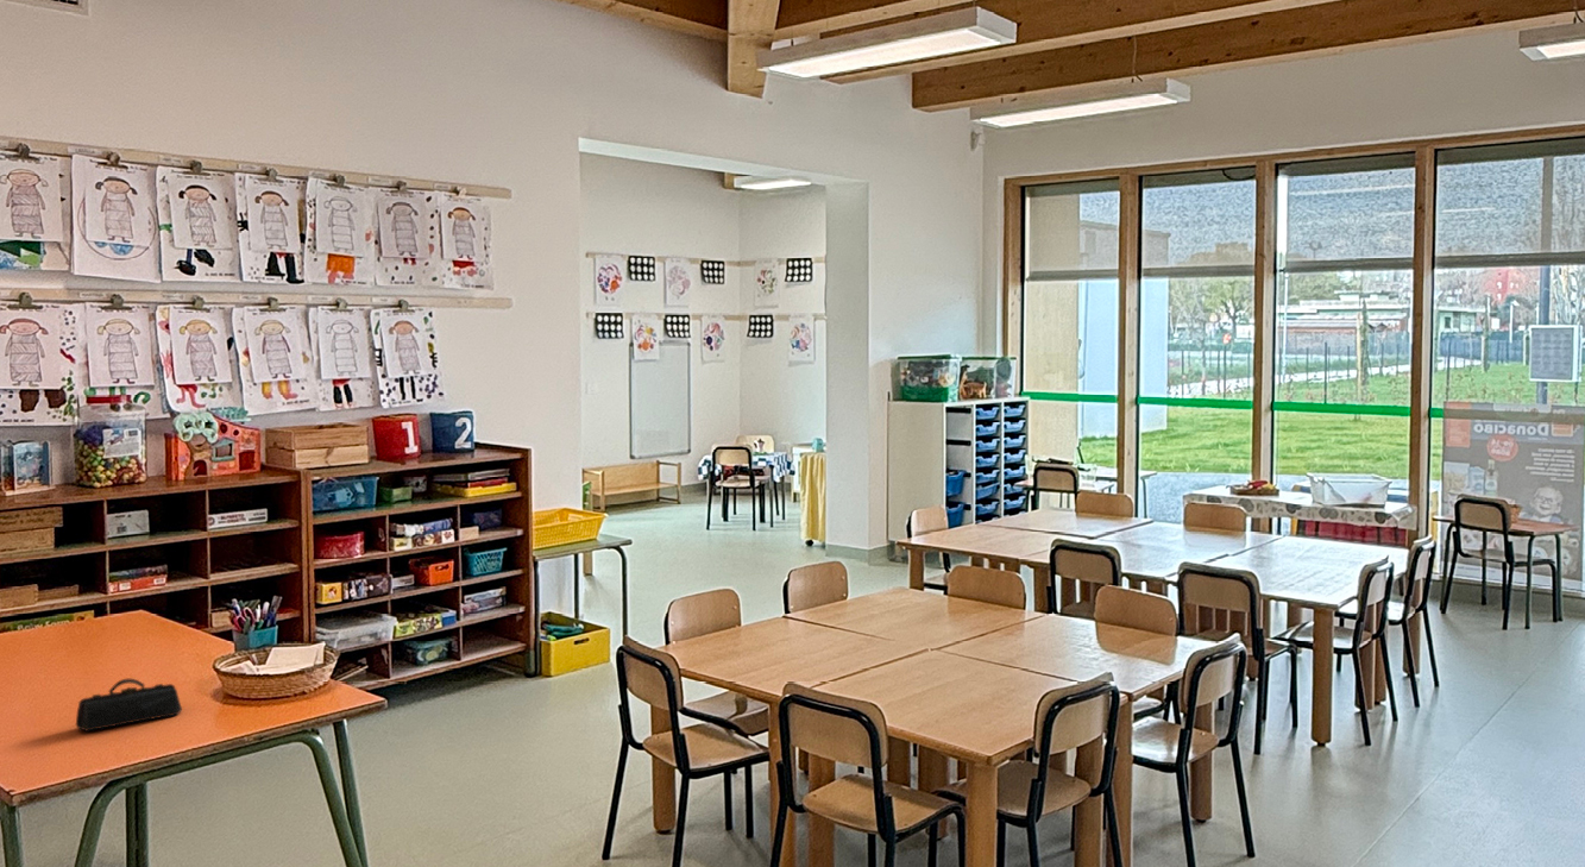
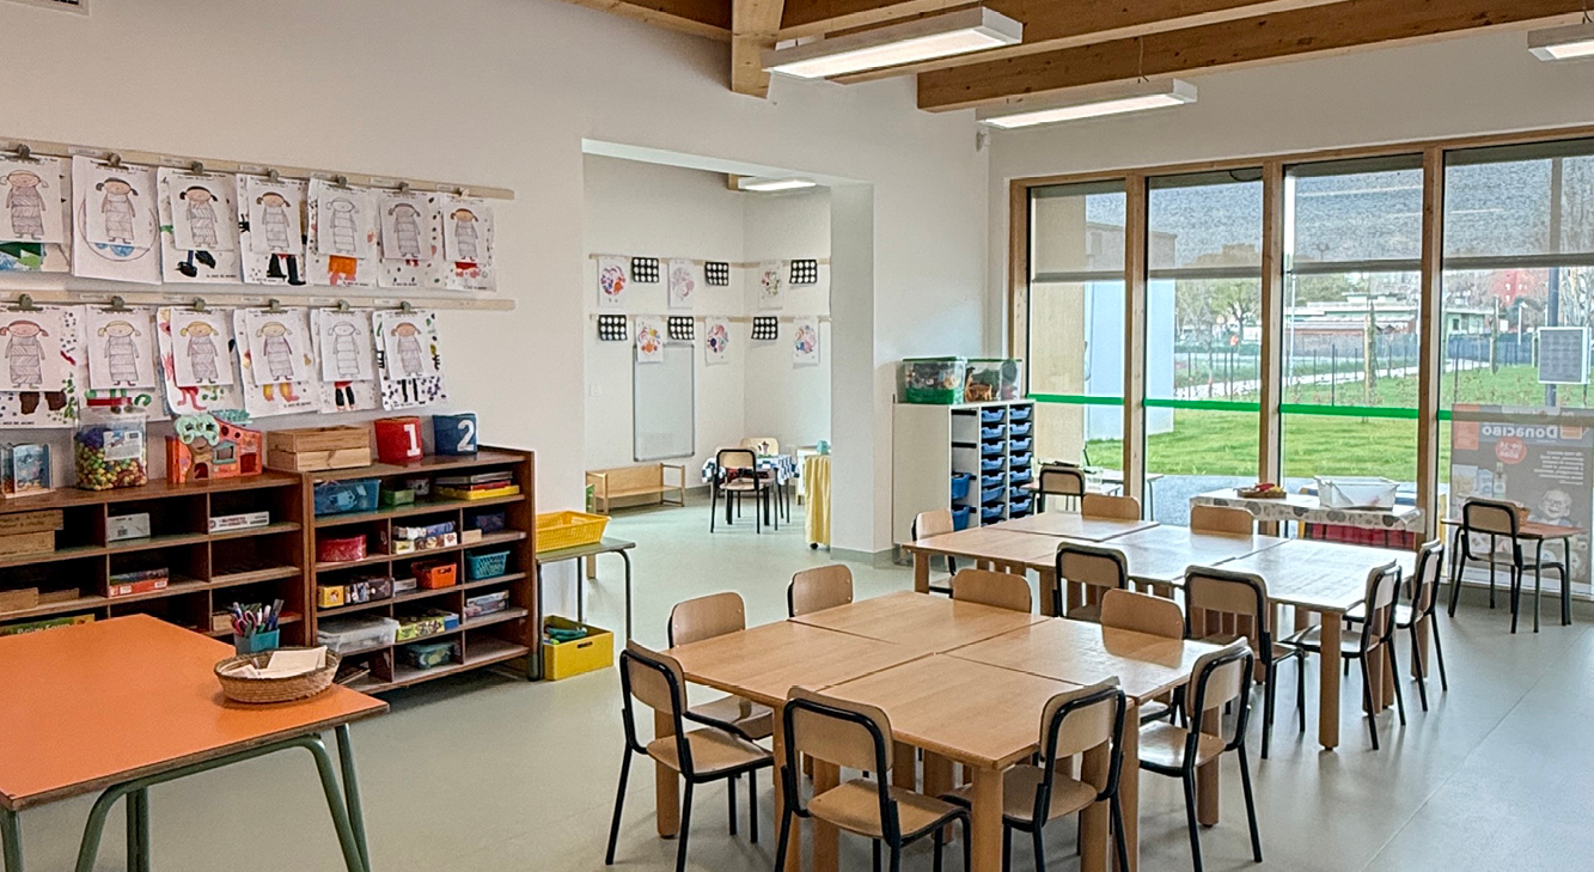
- pencil case [75,678,183,733]
